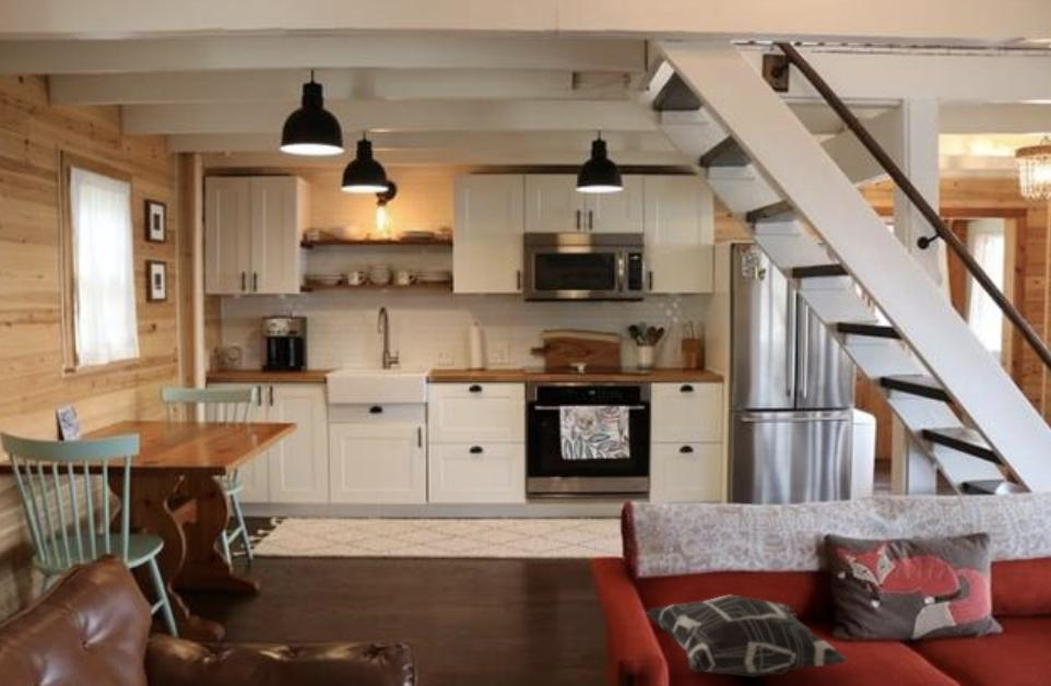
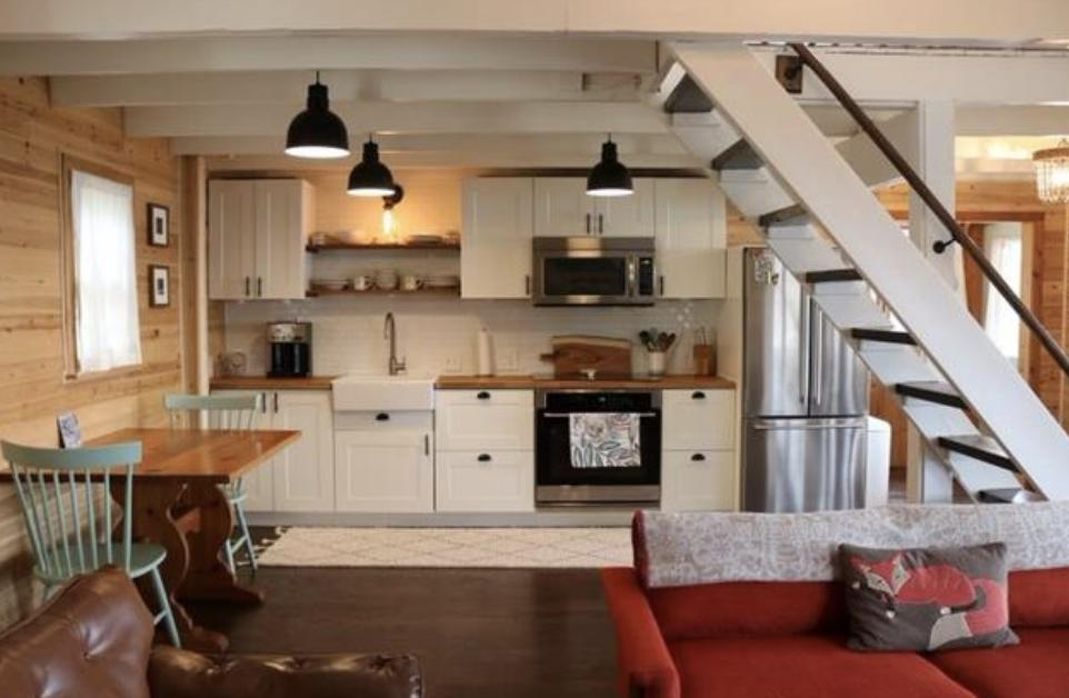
- decorative pillow [646,593,849,678]
